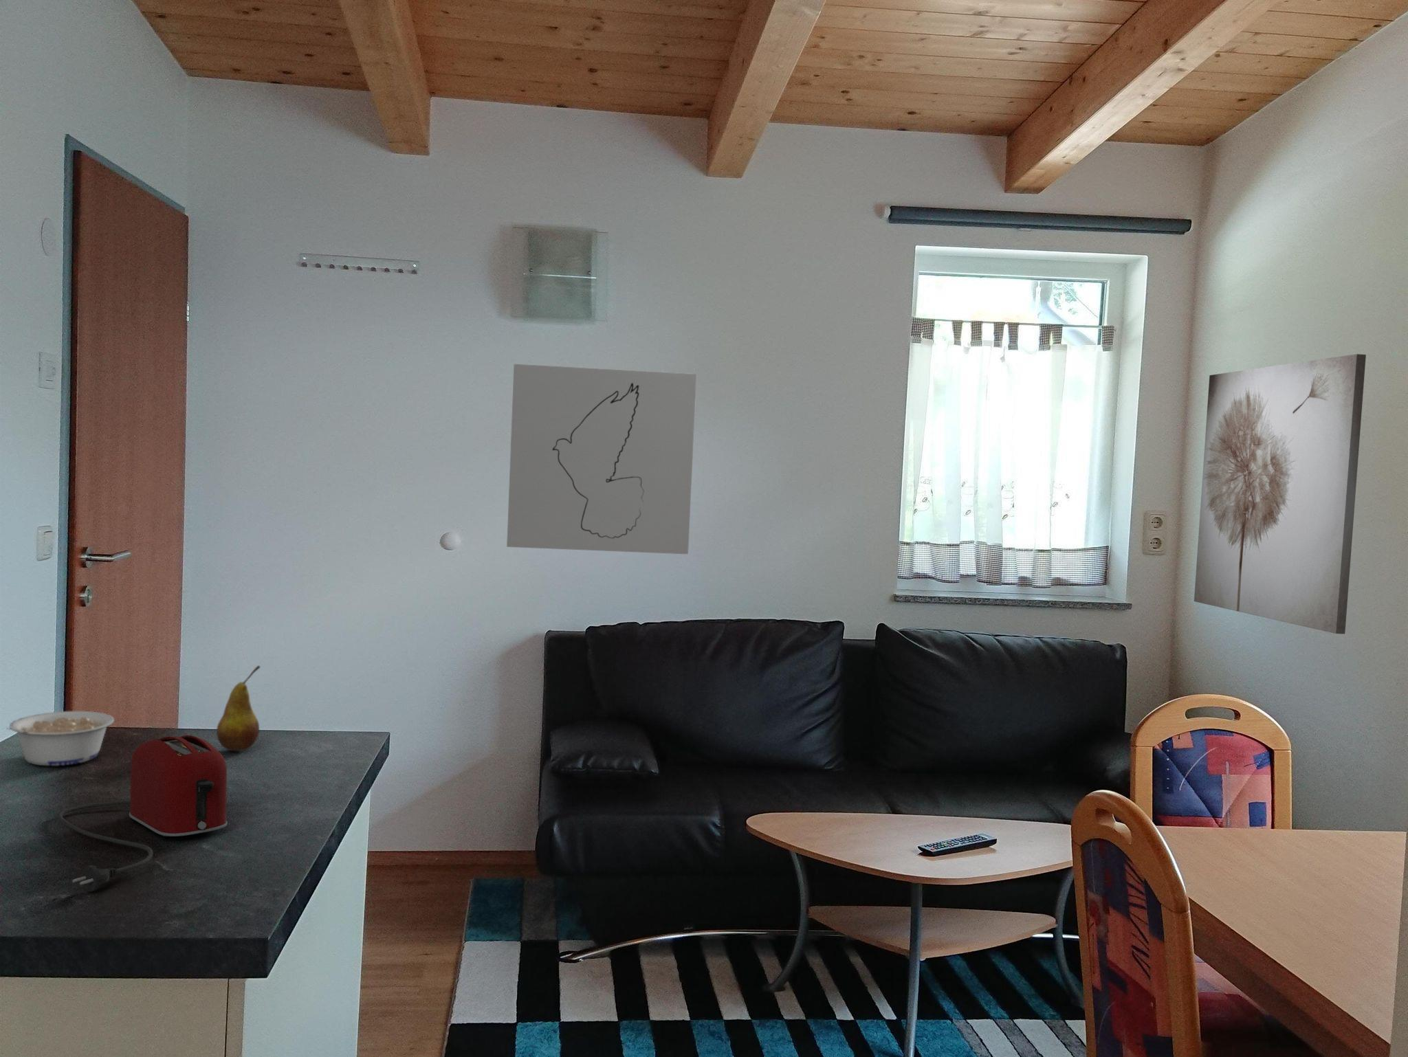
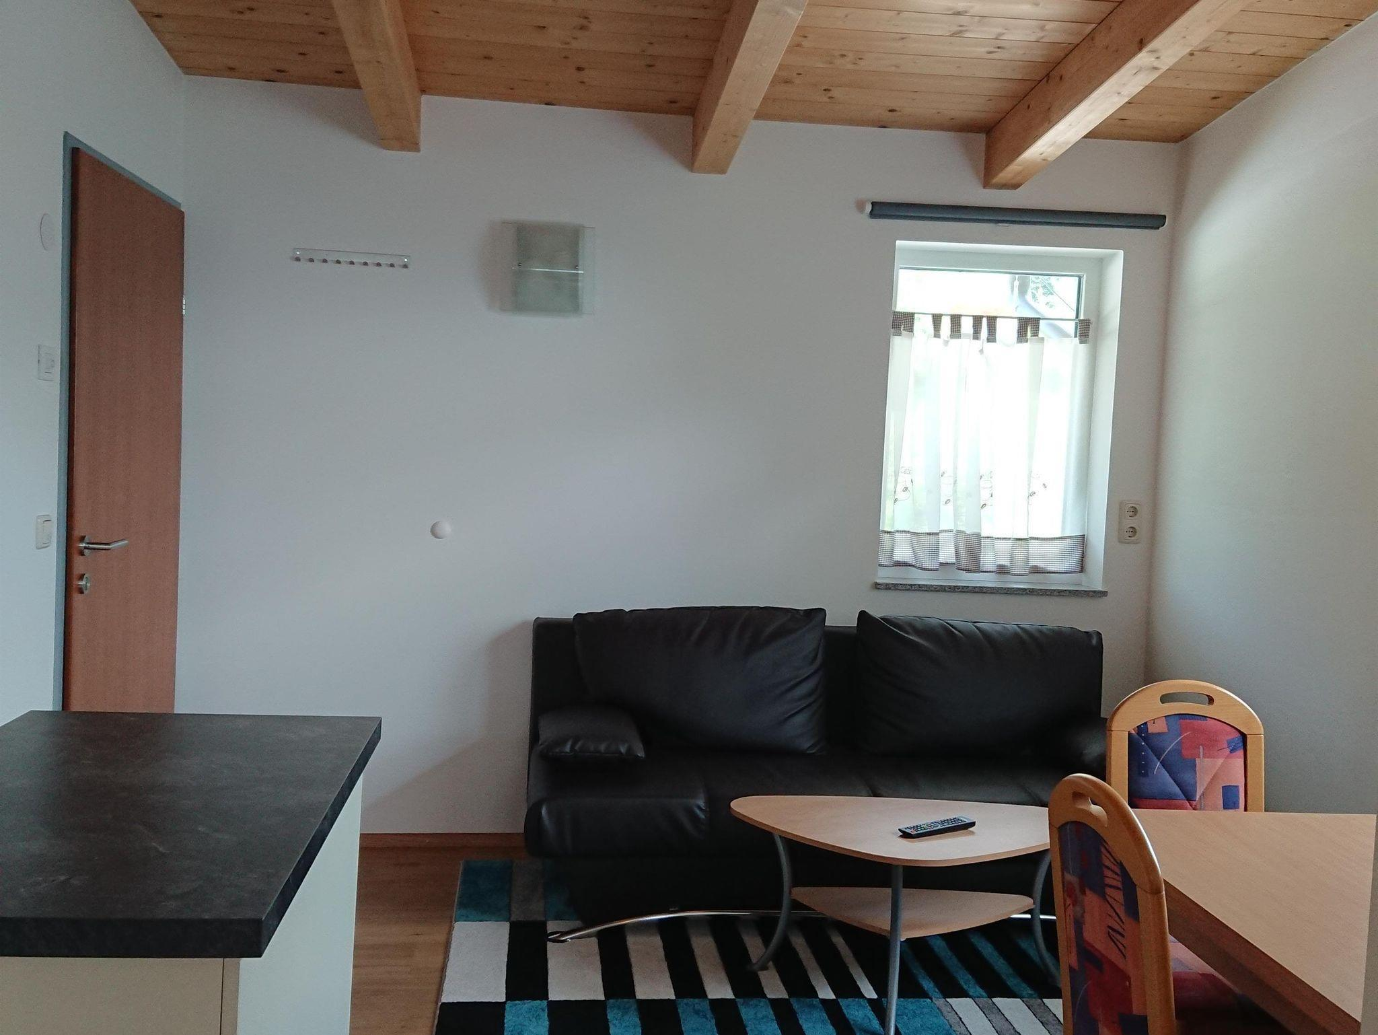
- wall art [1194,353,1367,634]
- wall art [506,363,697,555]
- legume [4,711,114,766]
- toaster [57,735,229,892]
- fruit [215,665,261,752]
